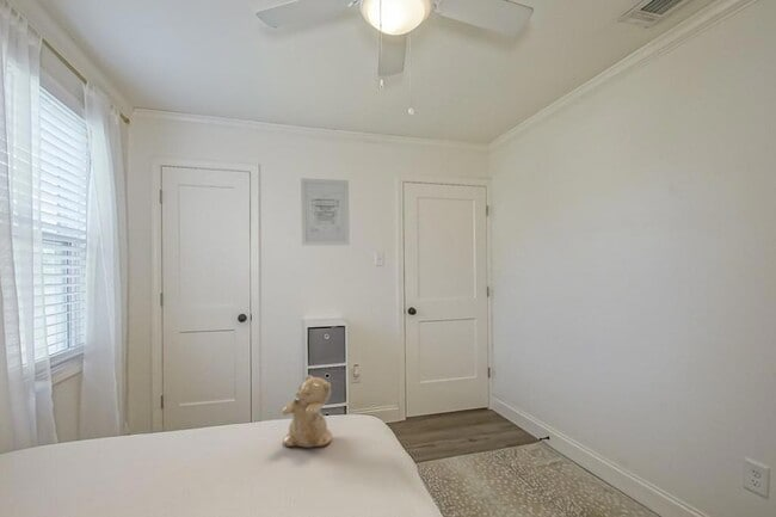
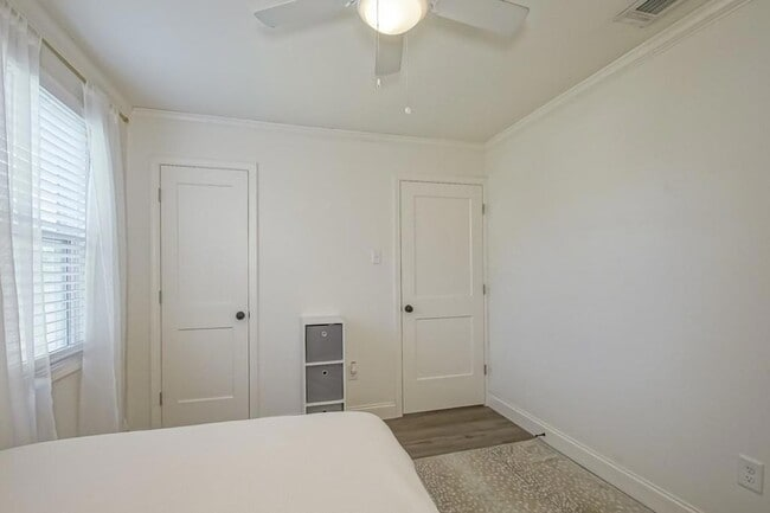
- teddy bear [281,374,333,449]
- wall art [300,177,351,247]
